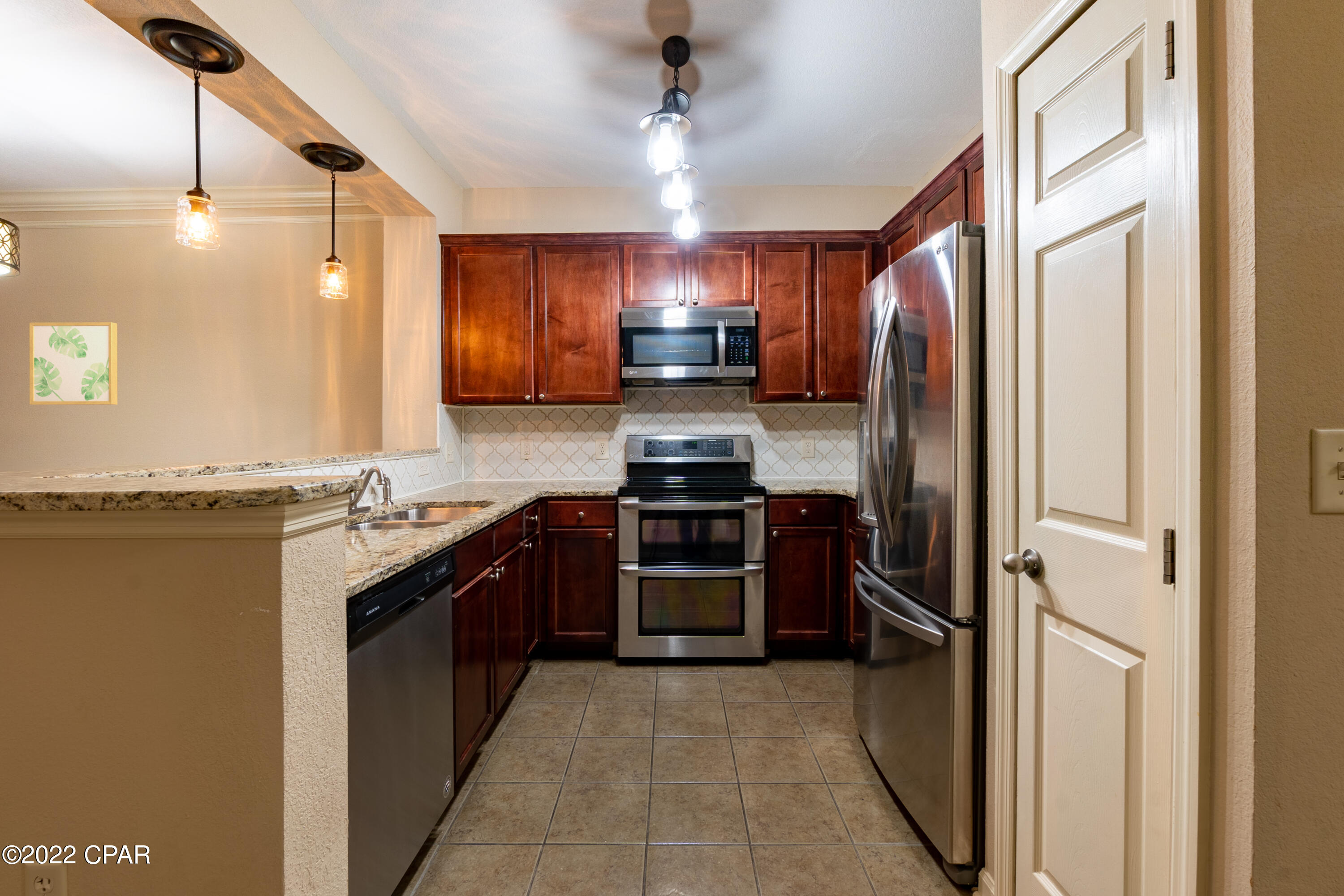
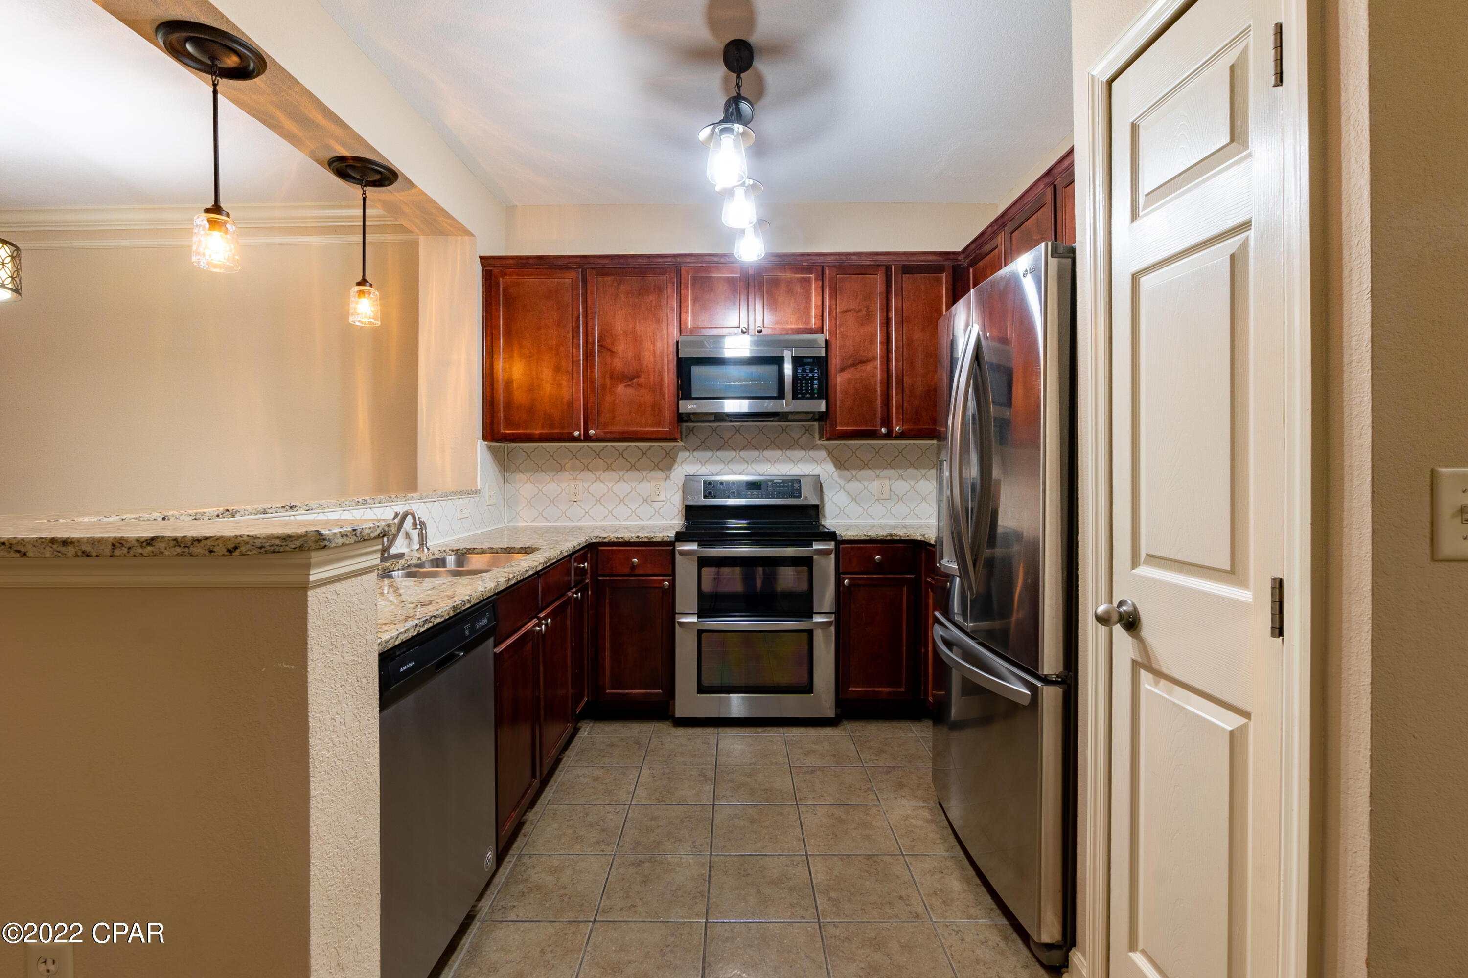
- wall art [29,322,118,405]
